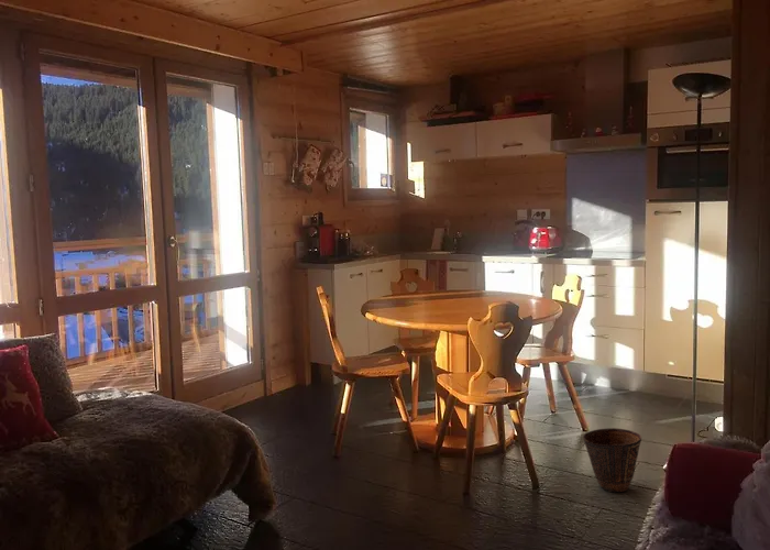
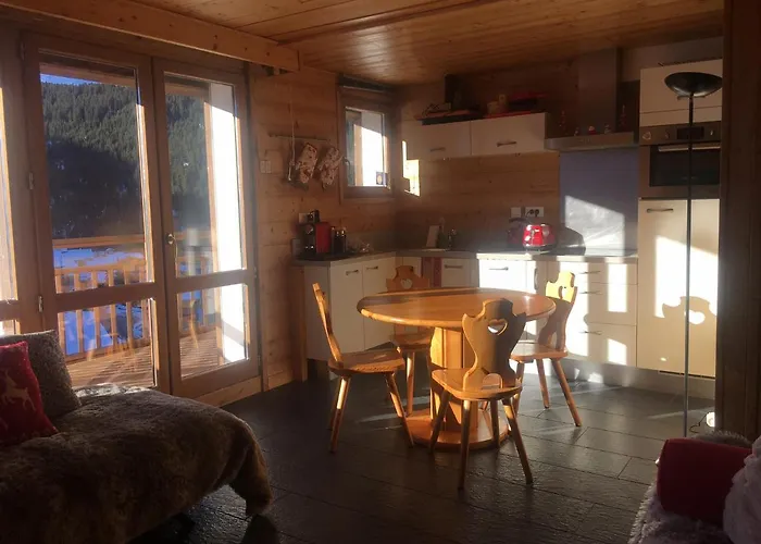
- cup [582,427,642,493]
